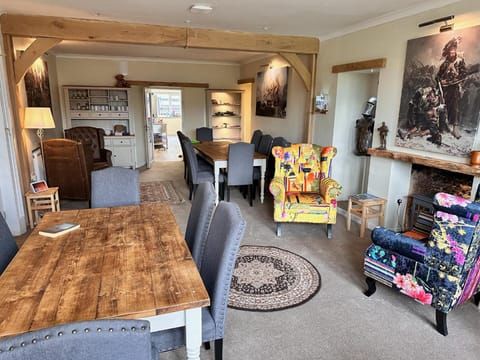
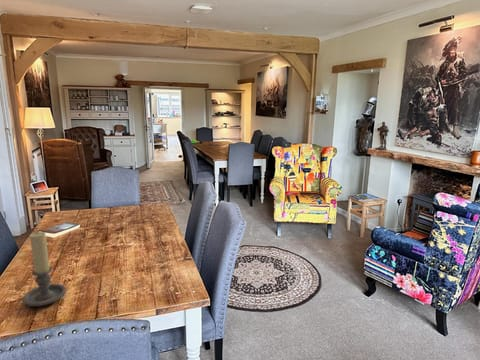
+ candle holder [21,231,67,307]
